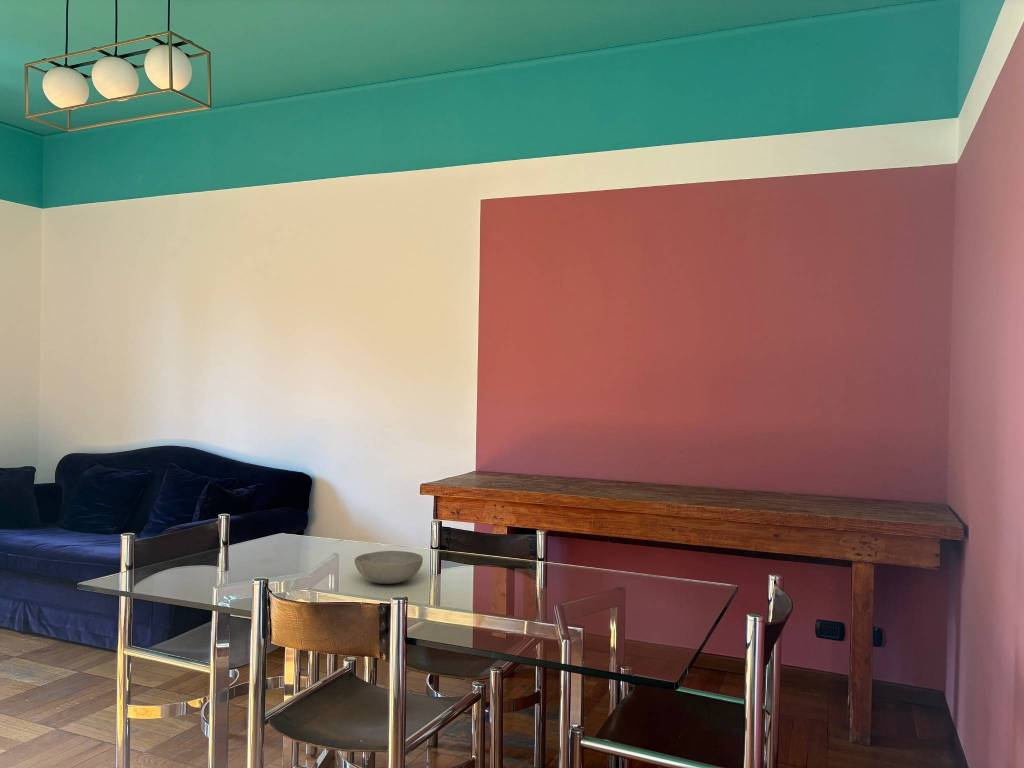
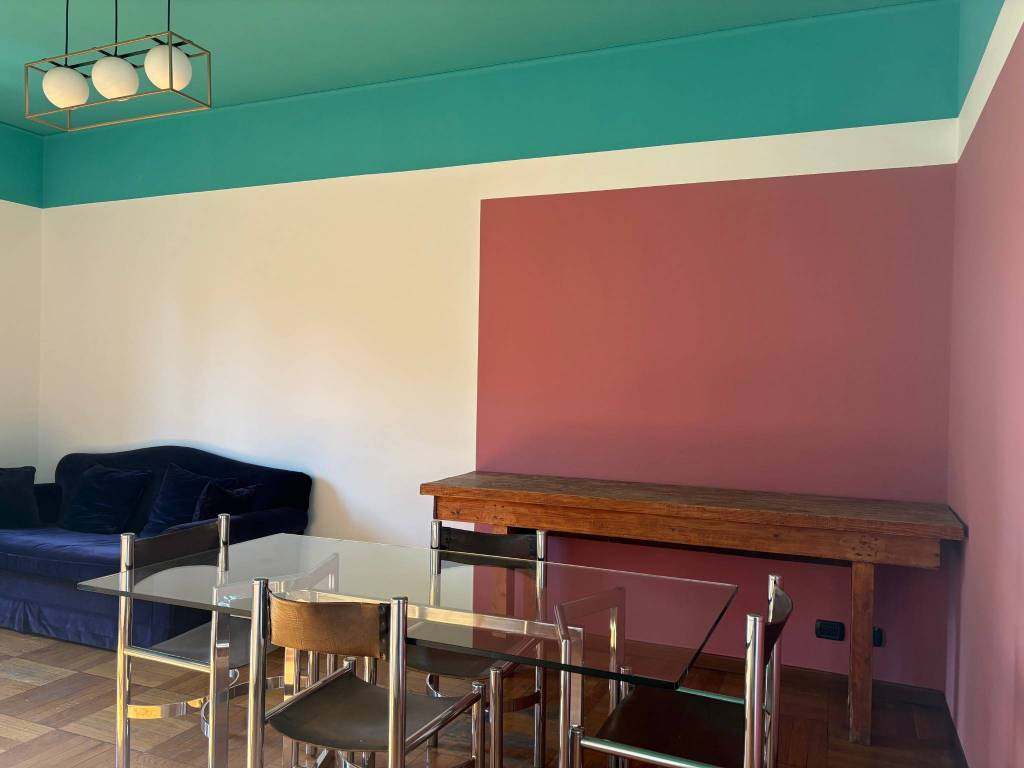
- bowl [354,550,424,585]
